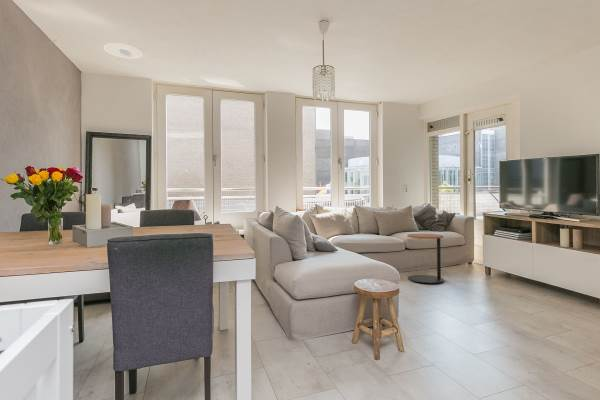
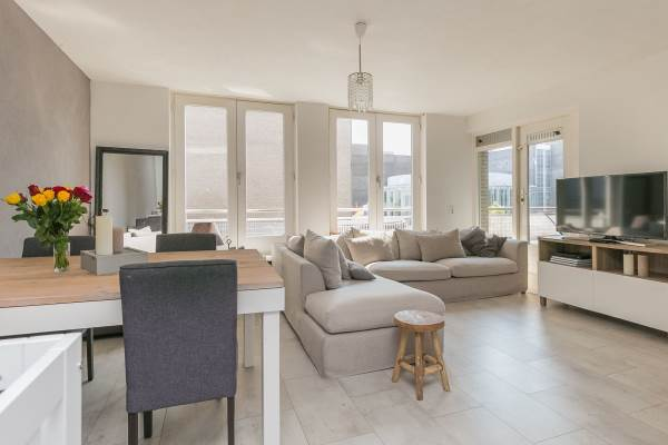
- recessed light [102,42,144,60]
- side table [406,233,445,284]
